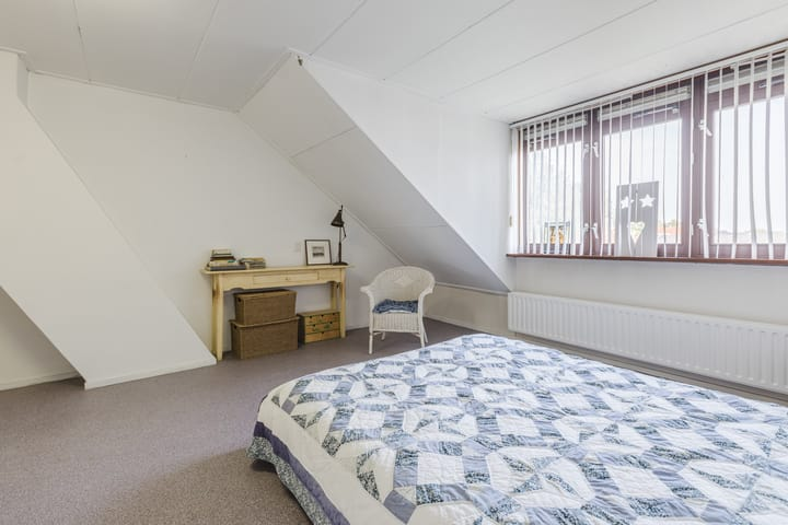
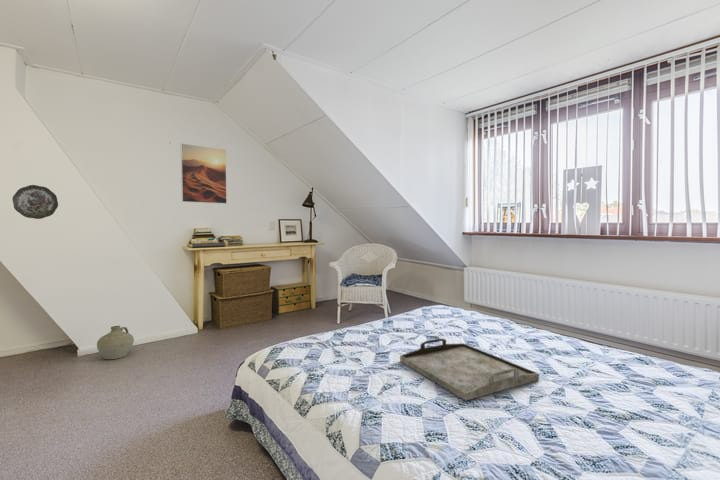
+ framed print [180,142,228,205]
+ ceramic jug [96,325,135,360]
+ decorative plate [11,184,59,220]
+ serving tray [399,337,540,402]
